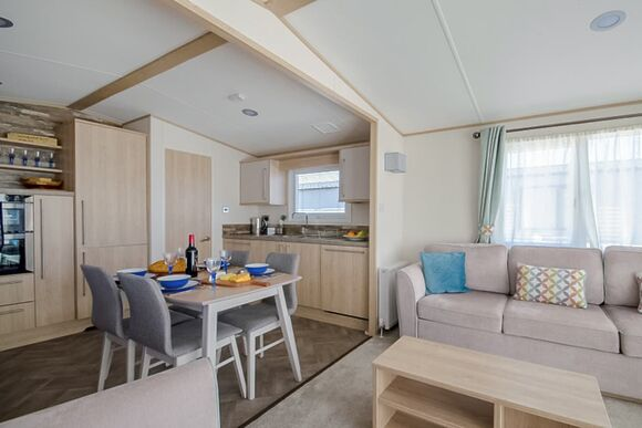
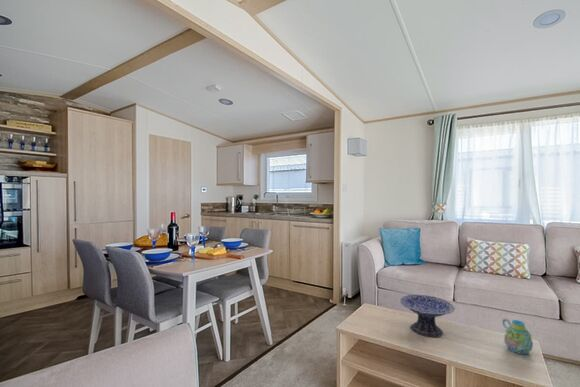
+ decorative bowl [399,294,456,338]
+ mug [501,318,534,355]
